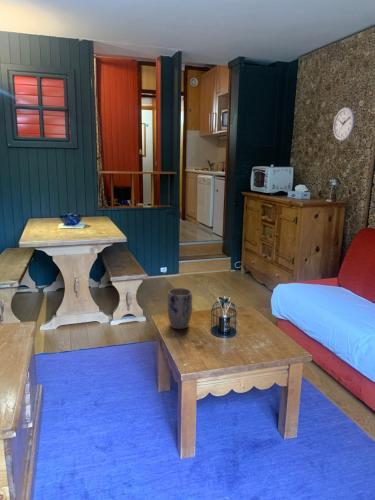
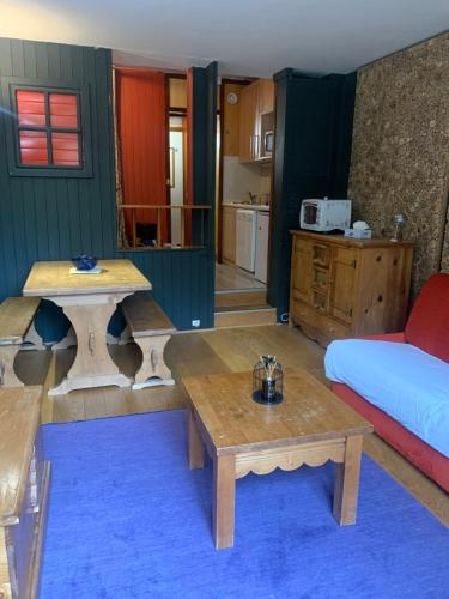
- wall clock [332,106,356,142]
- plant pot [167,287,193,330]
